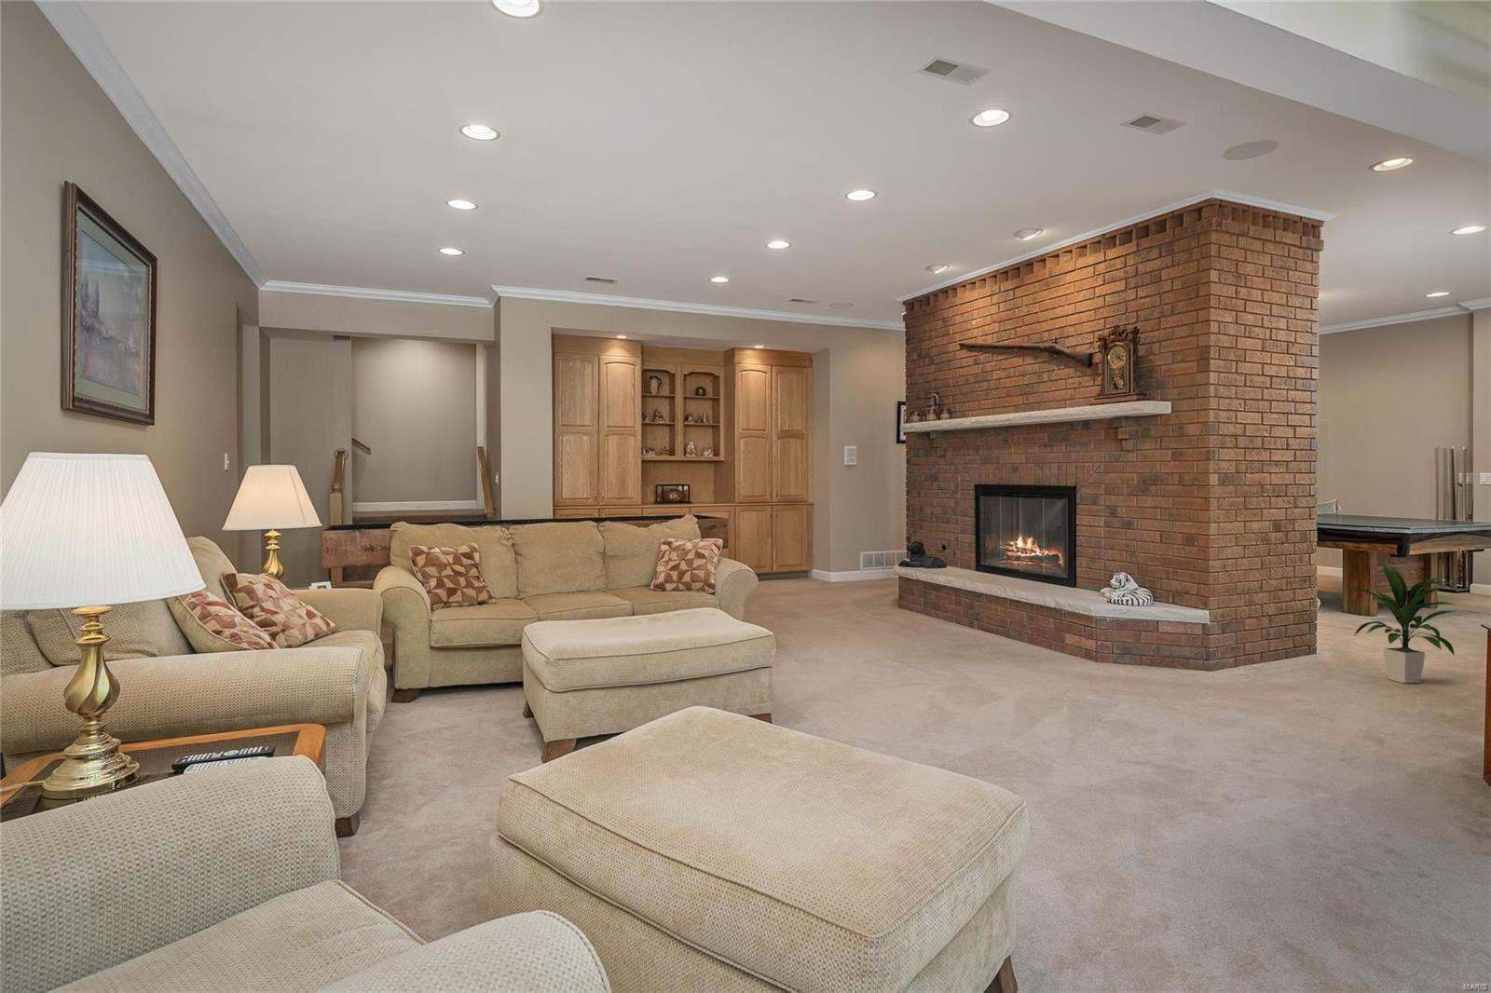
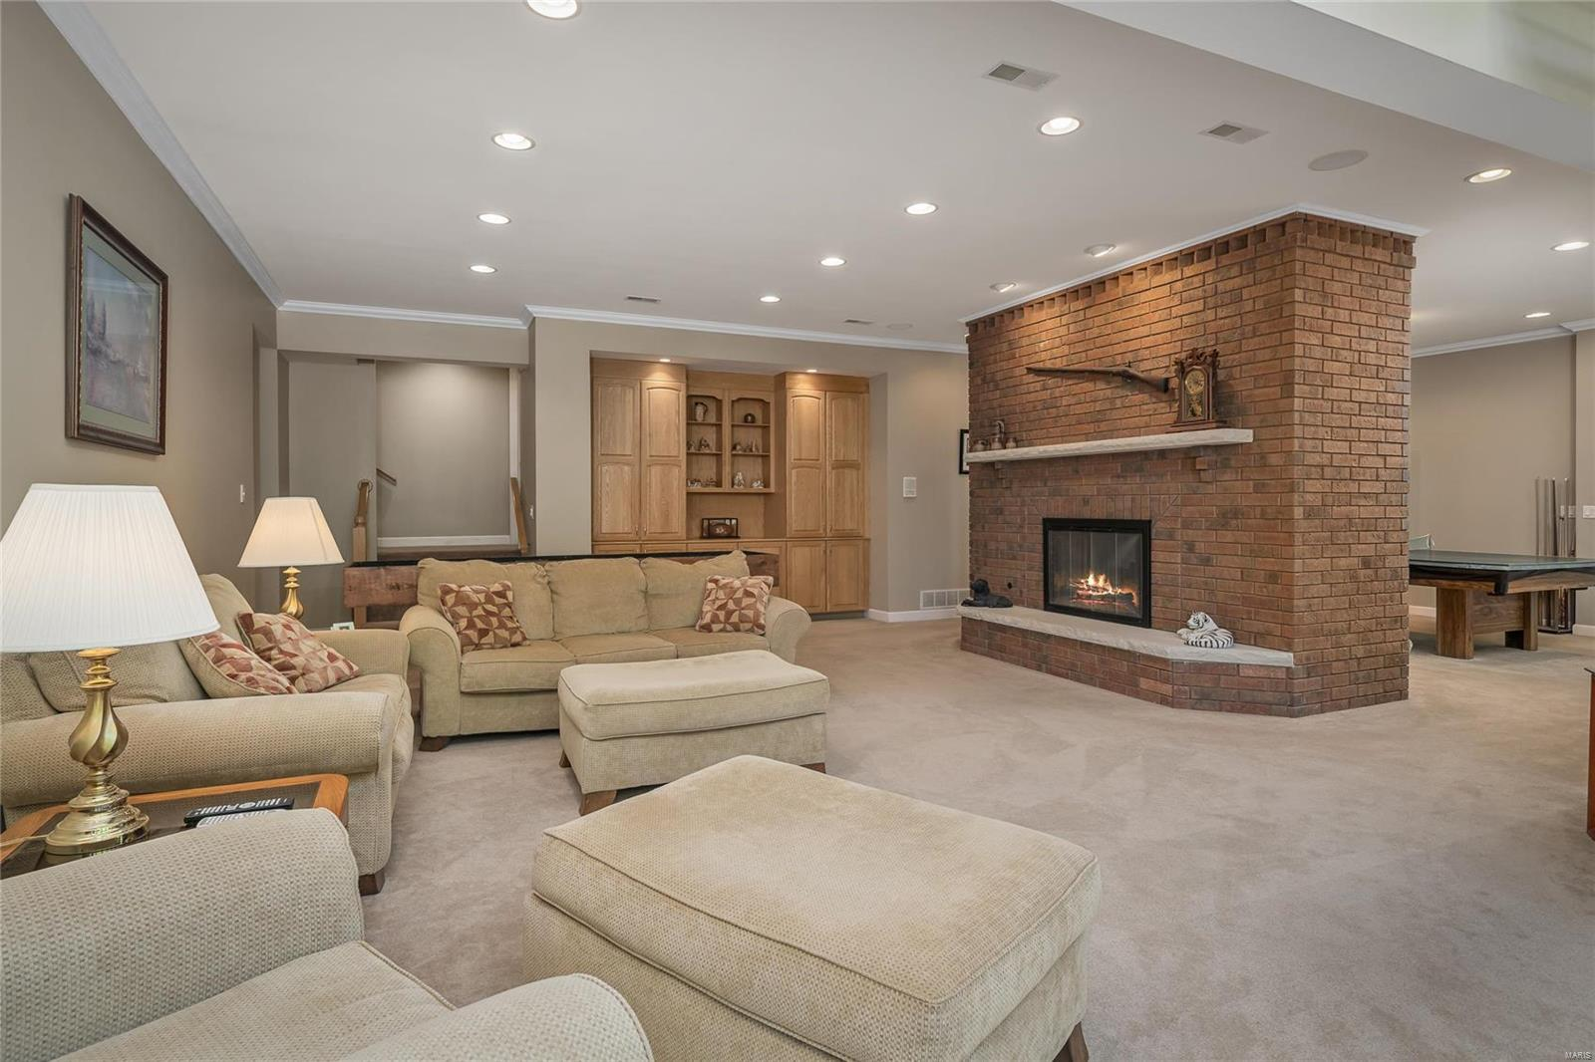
- indoor plant [1349,562,1457,684]
